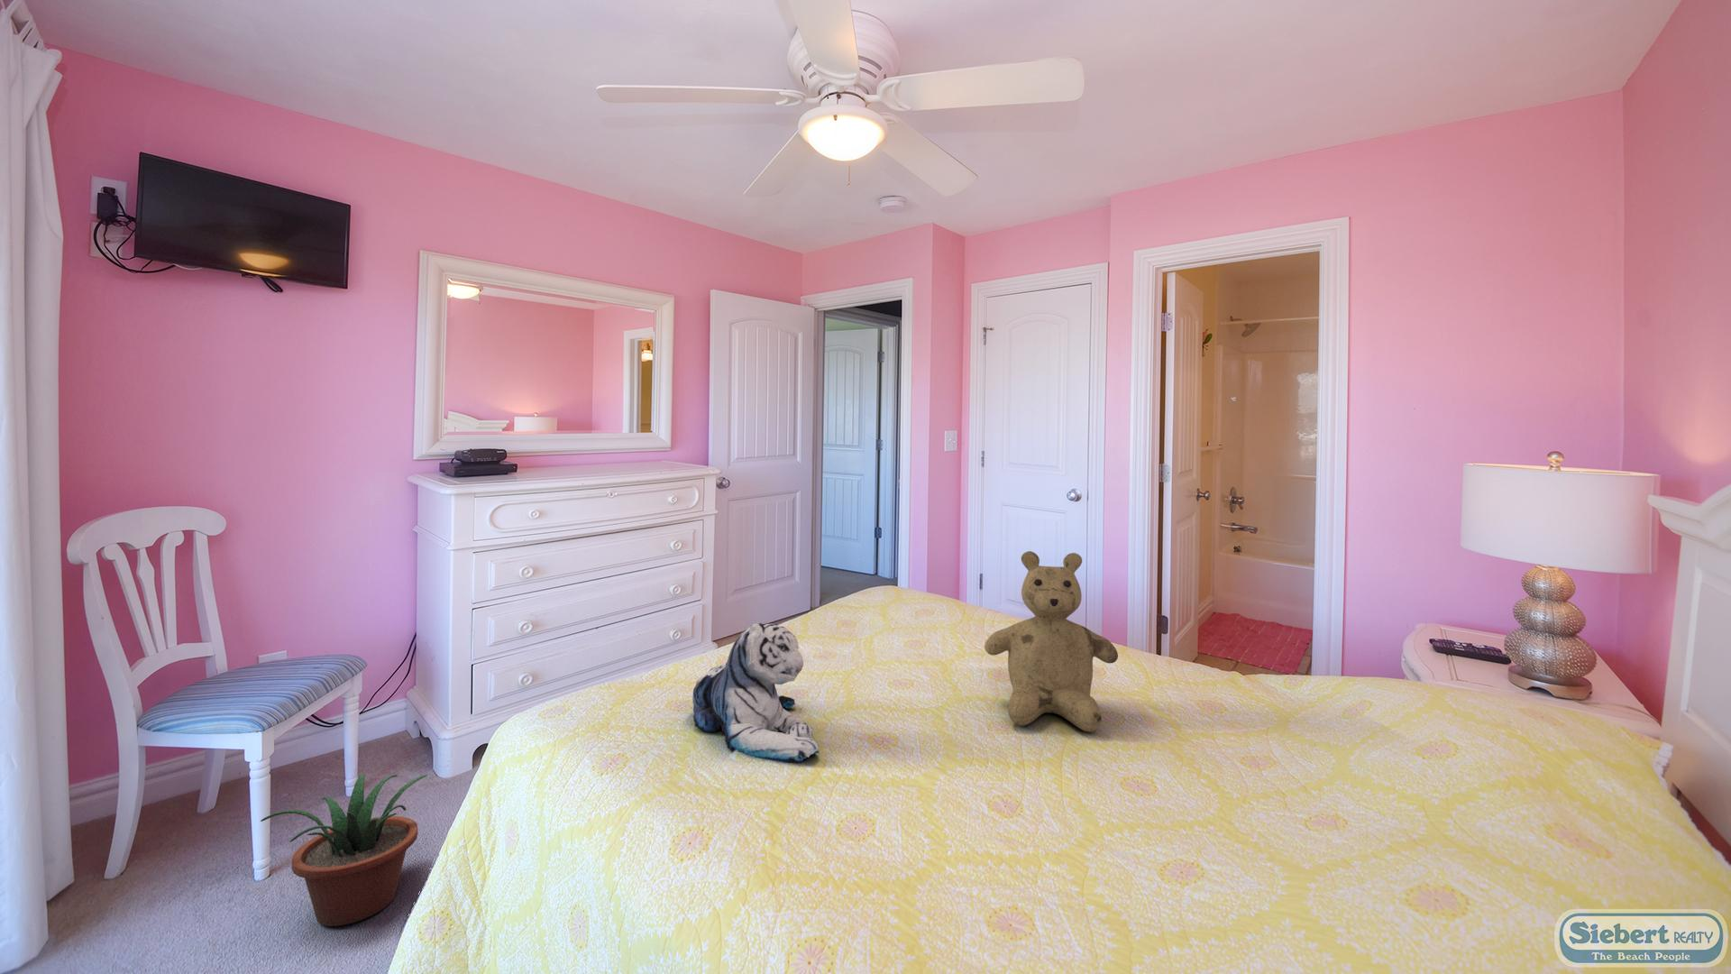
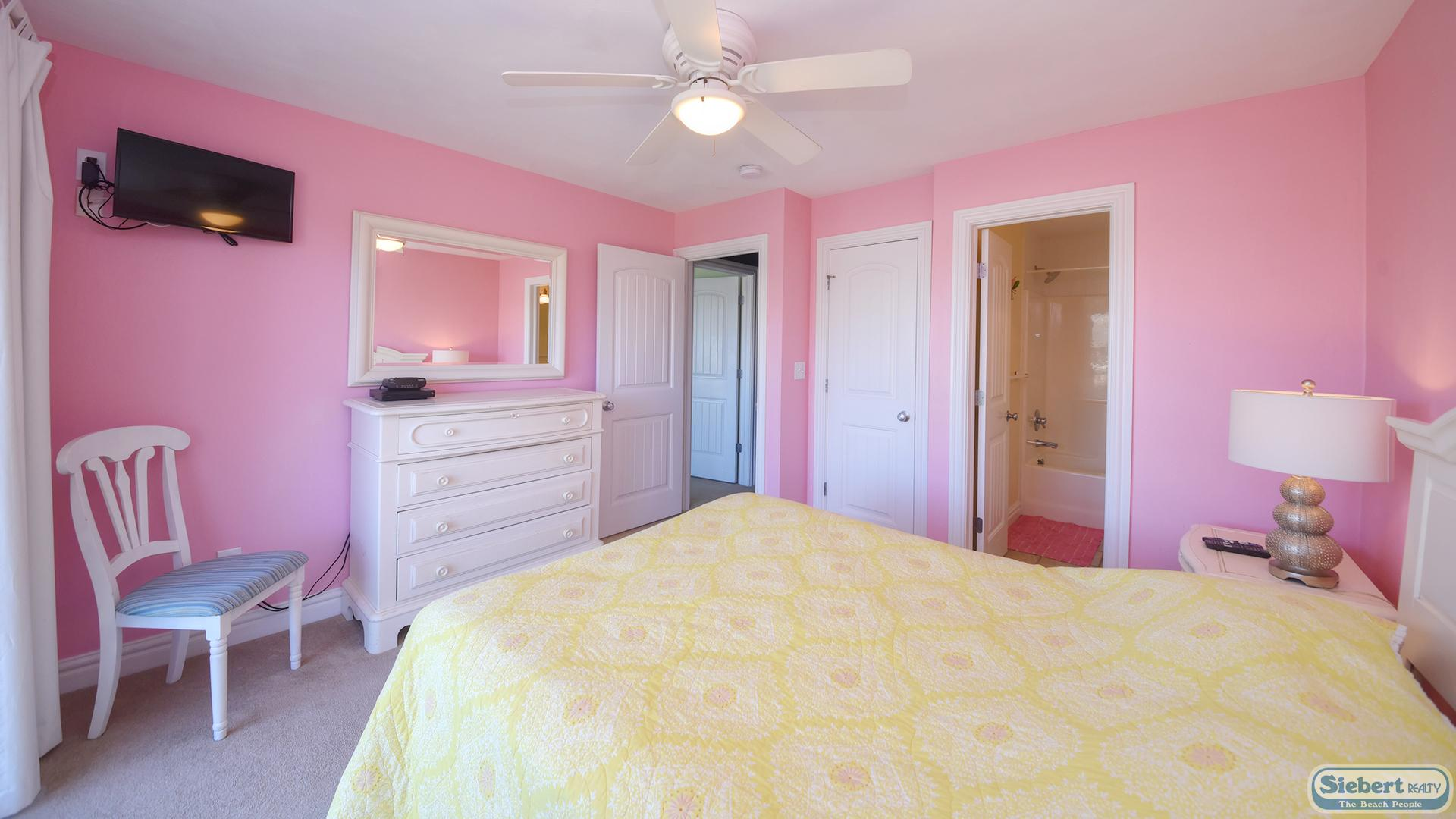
- plush toy [692,622,820,764]
- teddy bear [983,551,1119,734]
- potted plant [259,773,428,928]
